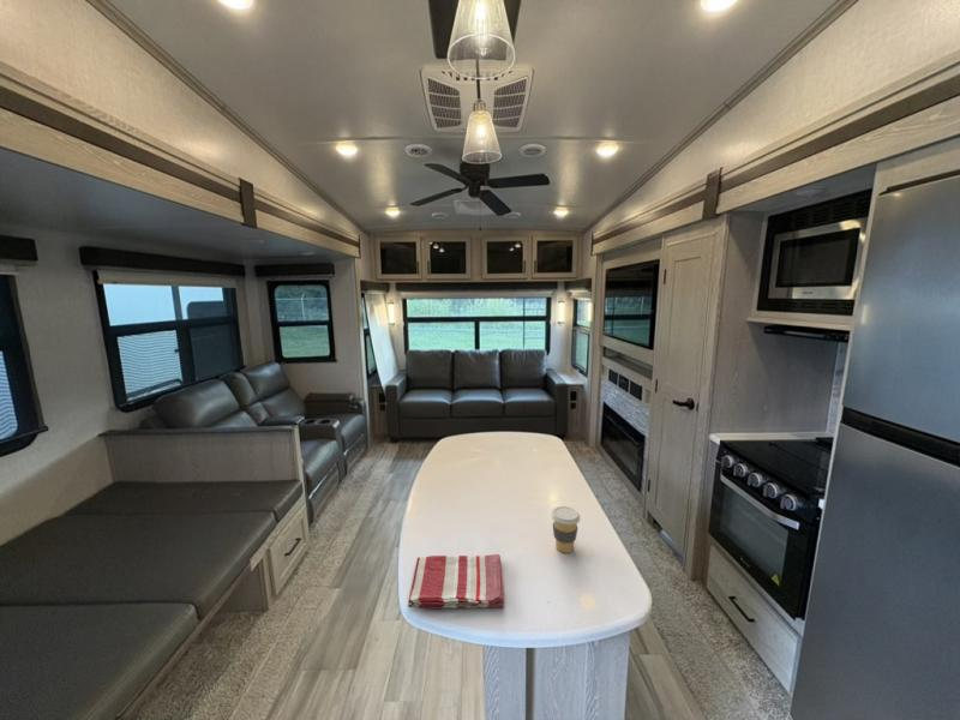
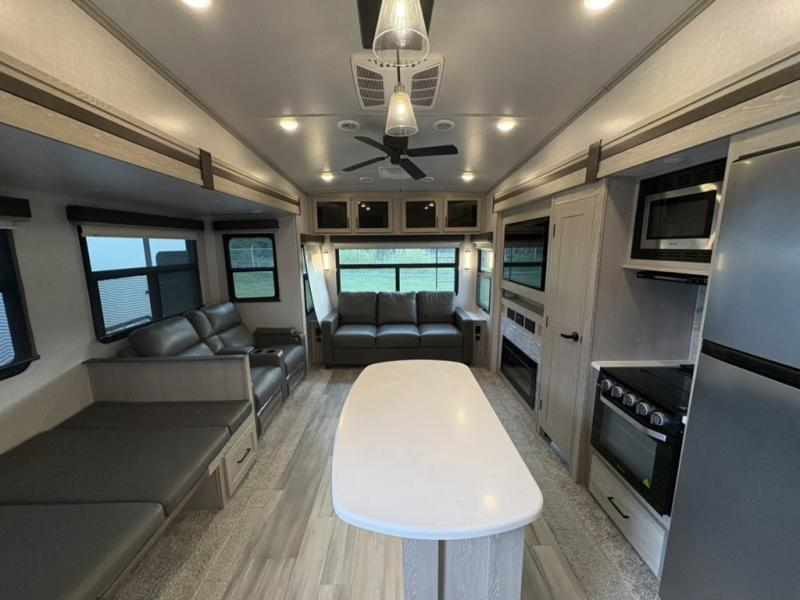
- dish towel [407,553,505,610]
- coffee cup [550,505,582,554]
